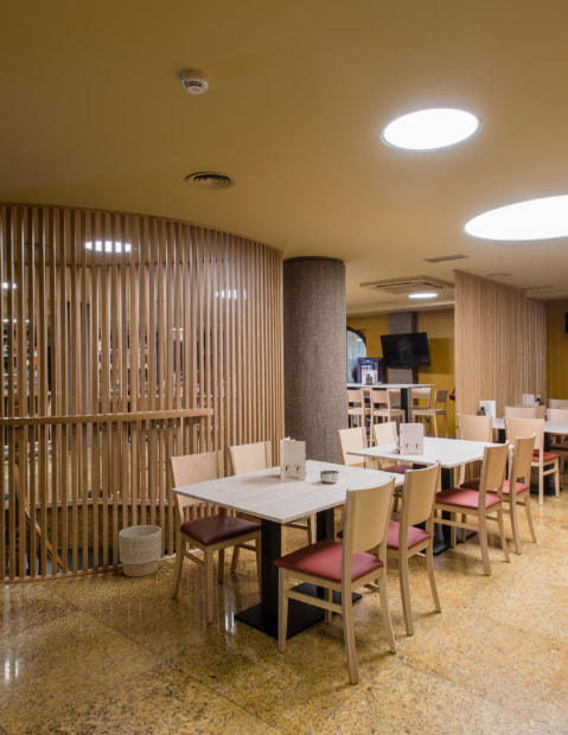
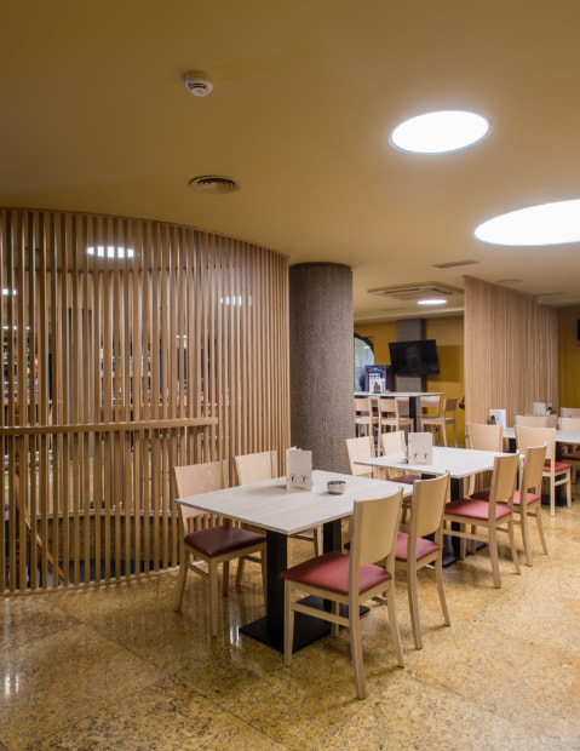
- planter [117,524,162,577]
